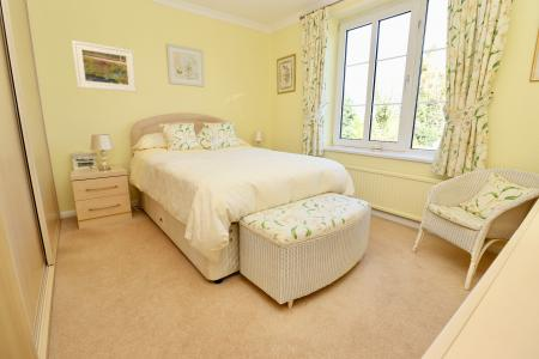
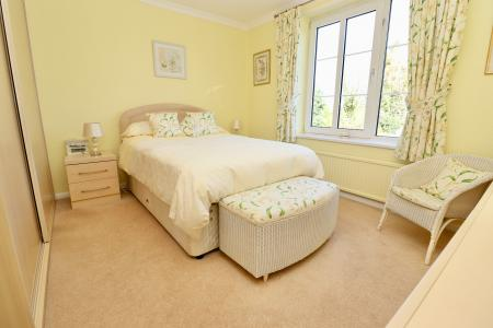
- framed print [71,39,138,93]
